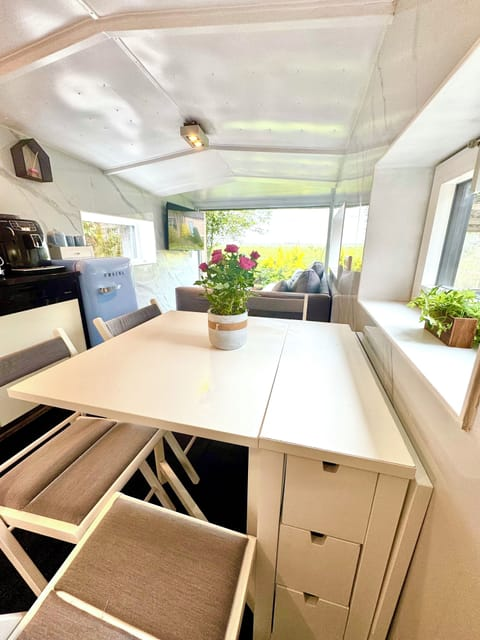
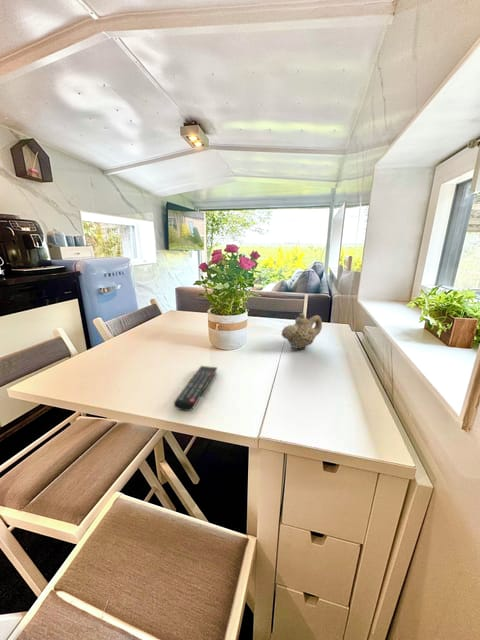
+ remote control [173,365,218,412]
+ teapot [281,312,323,350]
